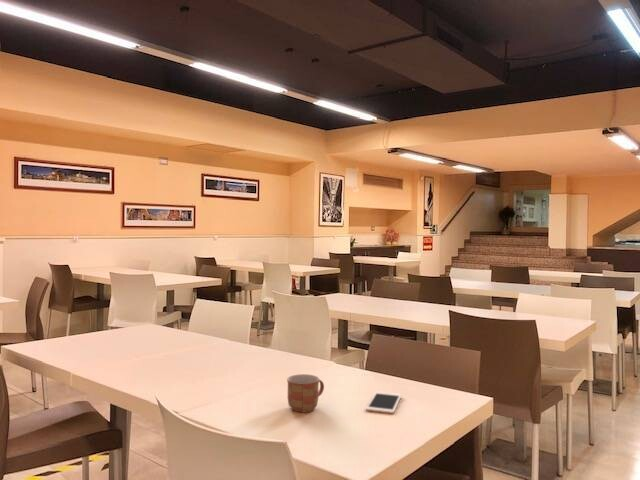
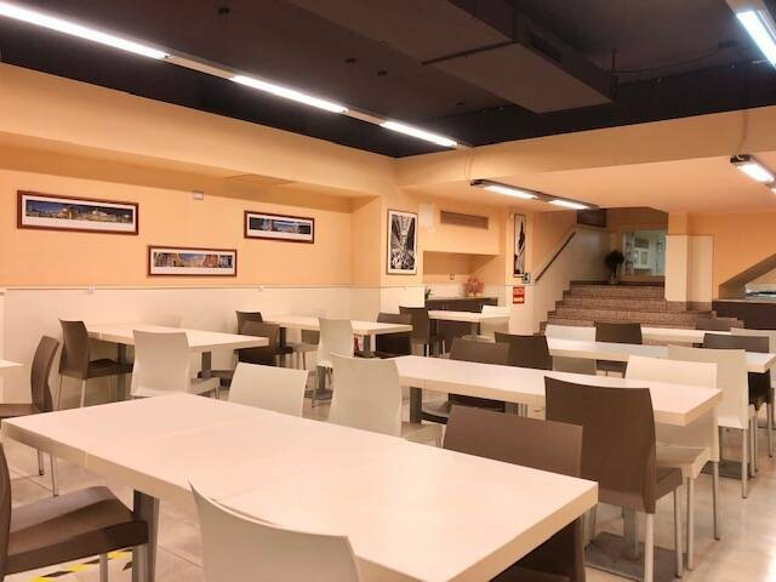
- mug [286,373,325,413]
- cell phone [365,390,403,415]
